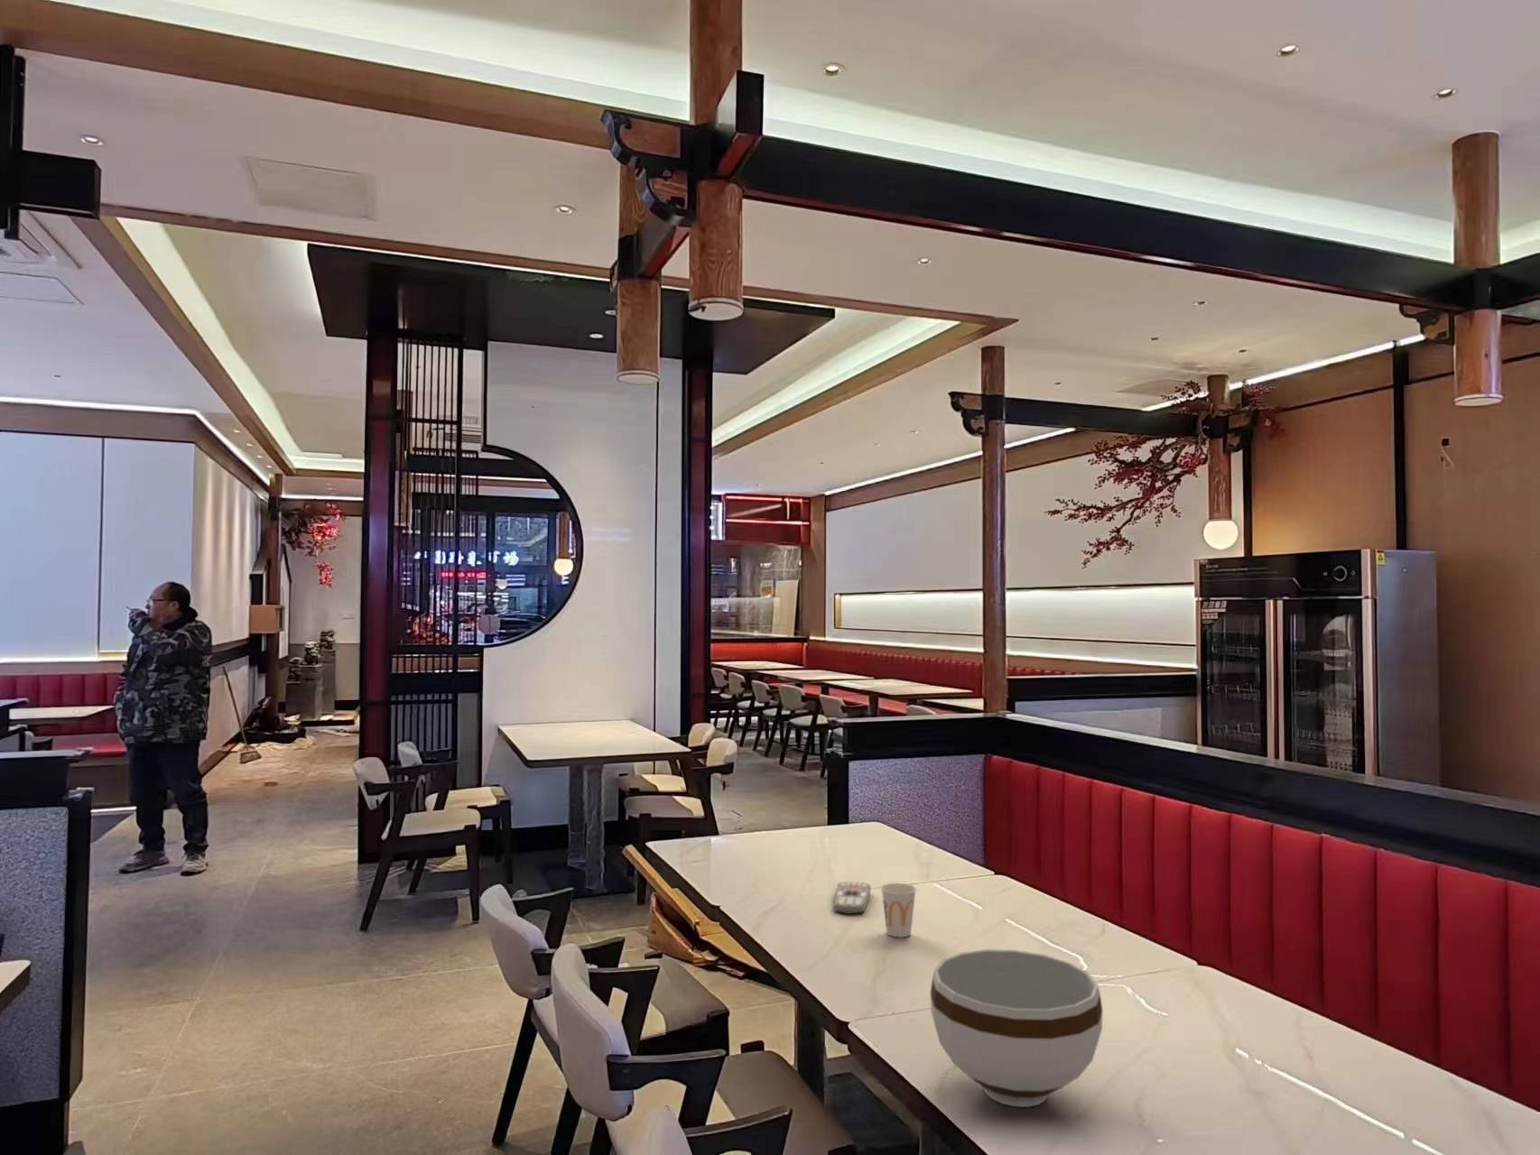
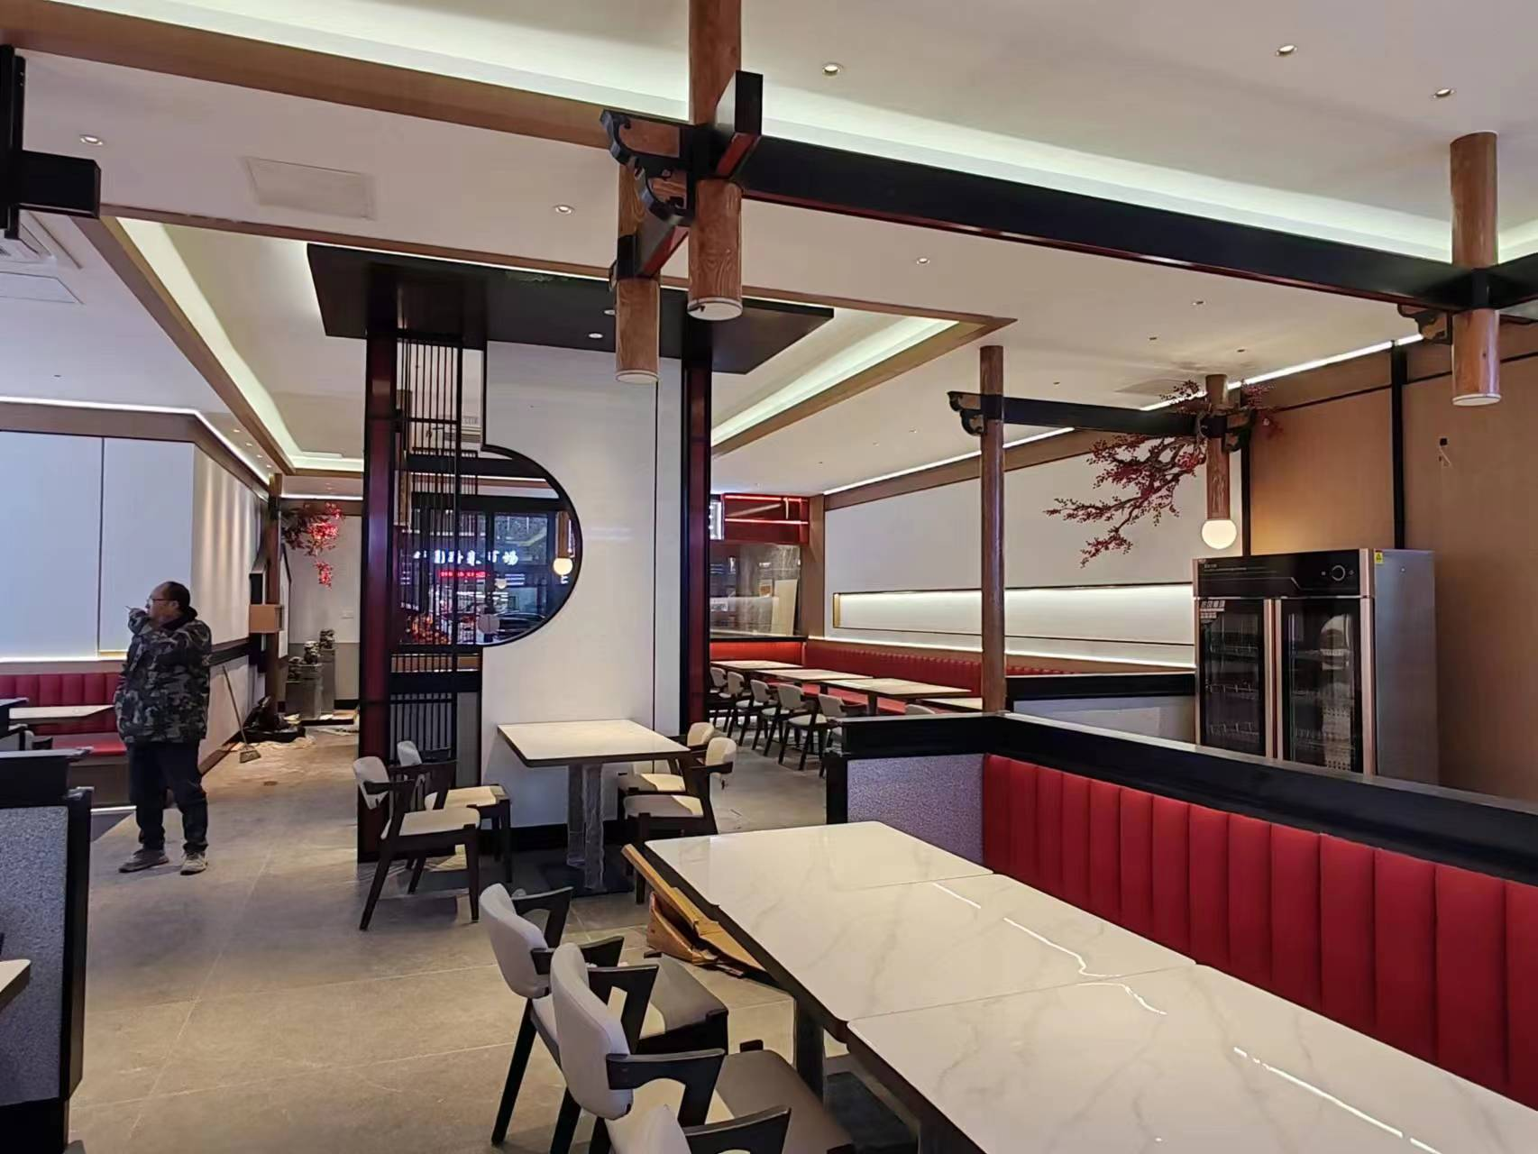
- cup [880,882,917,939]
- bowl [928,949,1104,1108]
- remote control [834,881,873,915]
